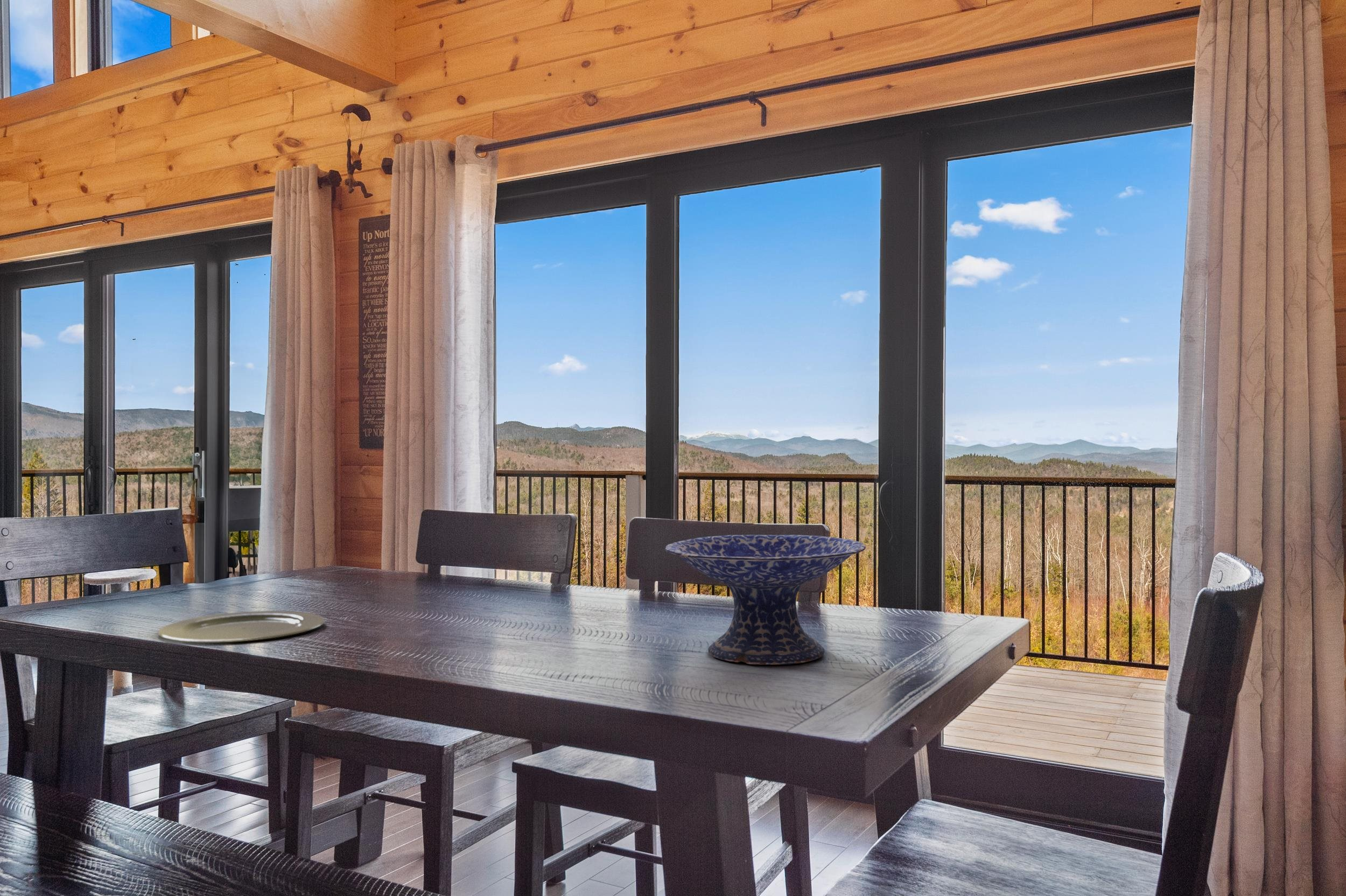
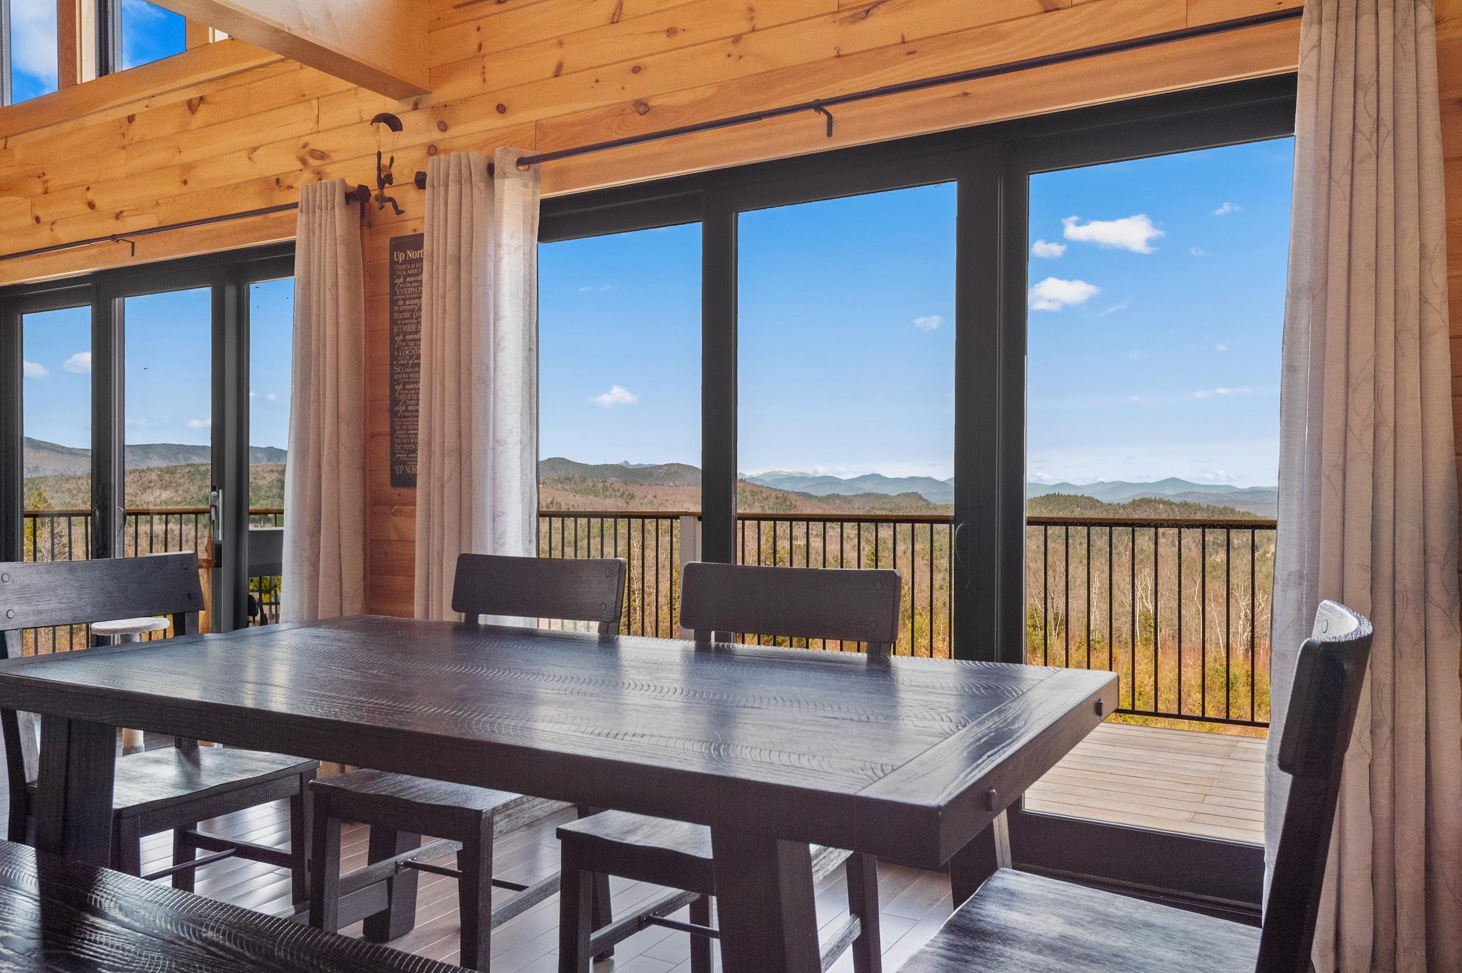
- decorative bowl [664,534,866,666]
- plate [157,610,325,643]
